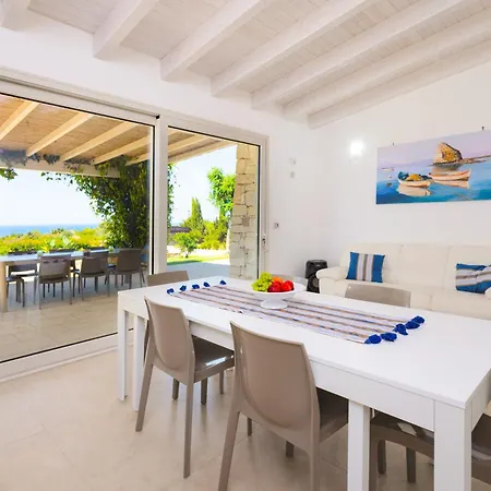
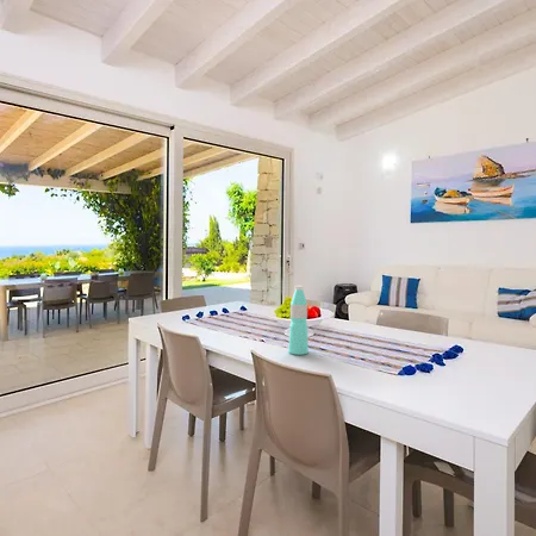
+ water bottle [287,285,310,356]
